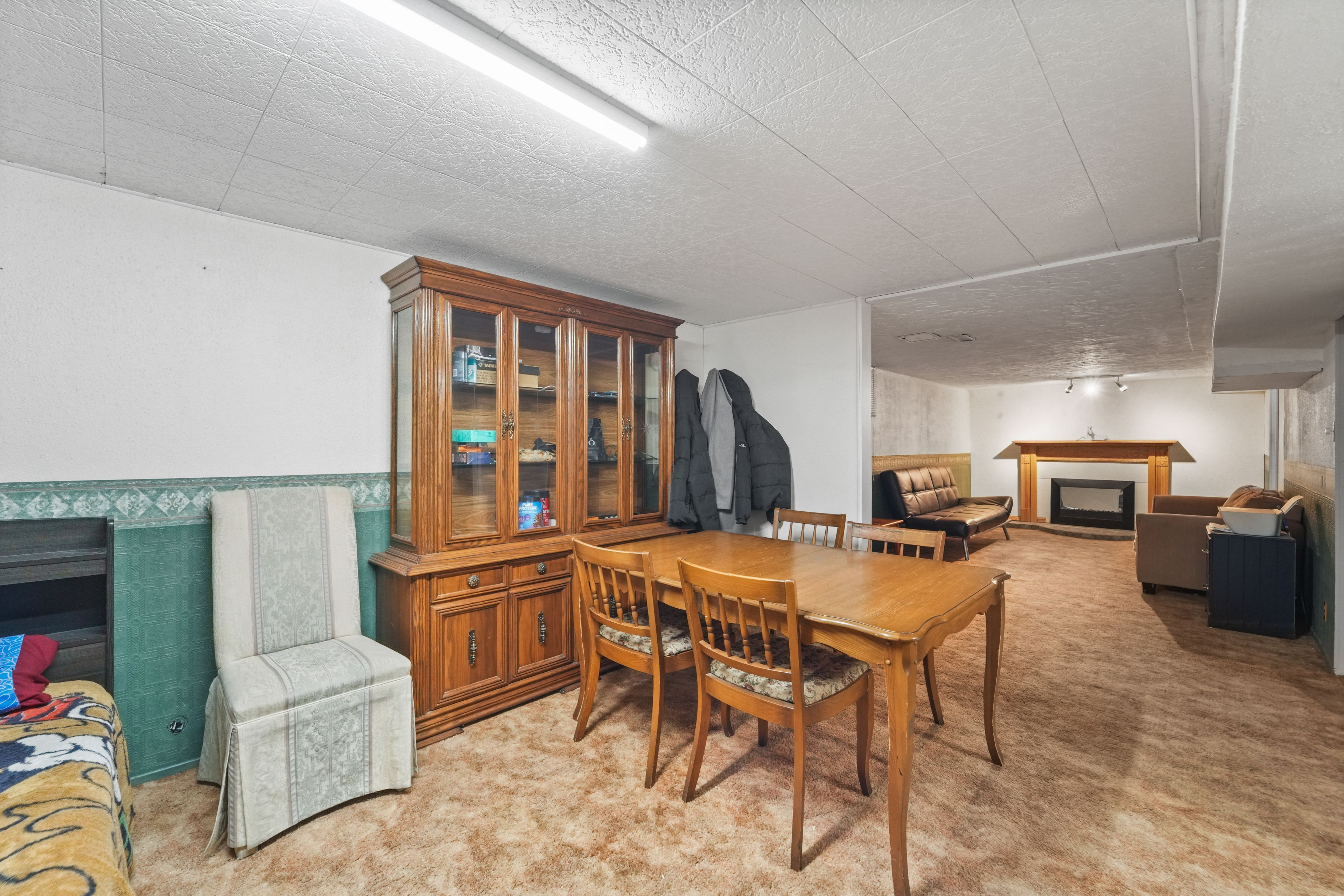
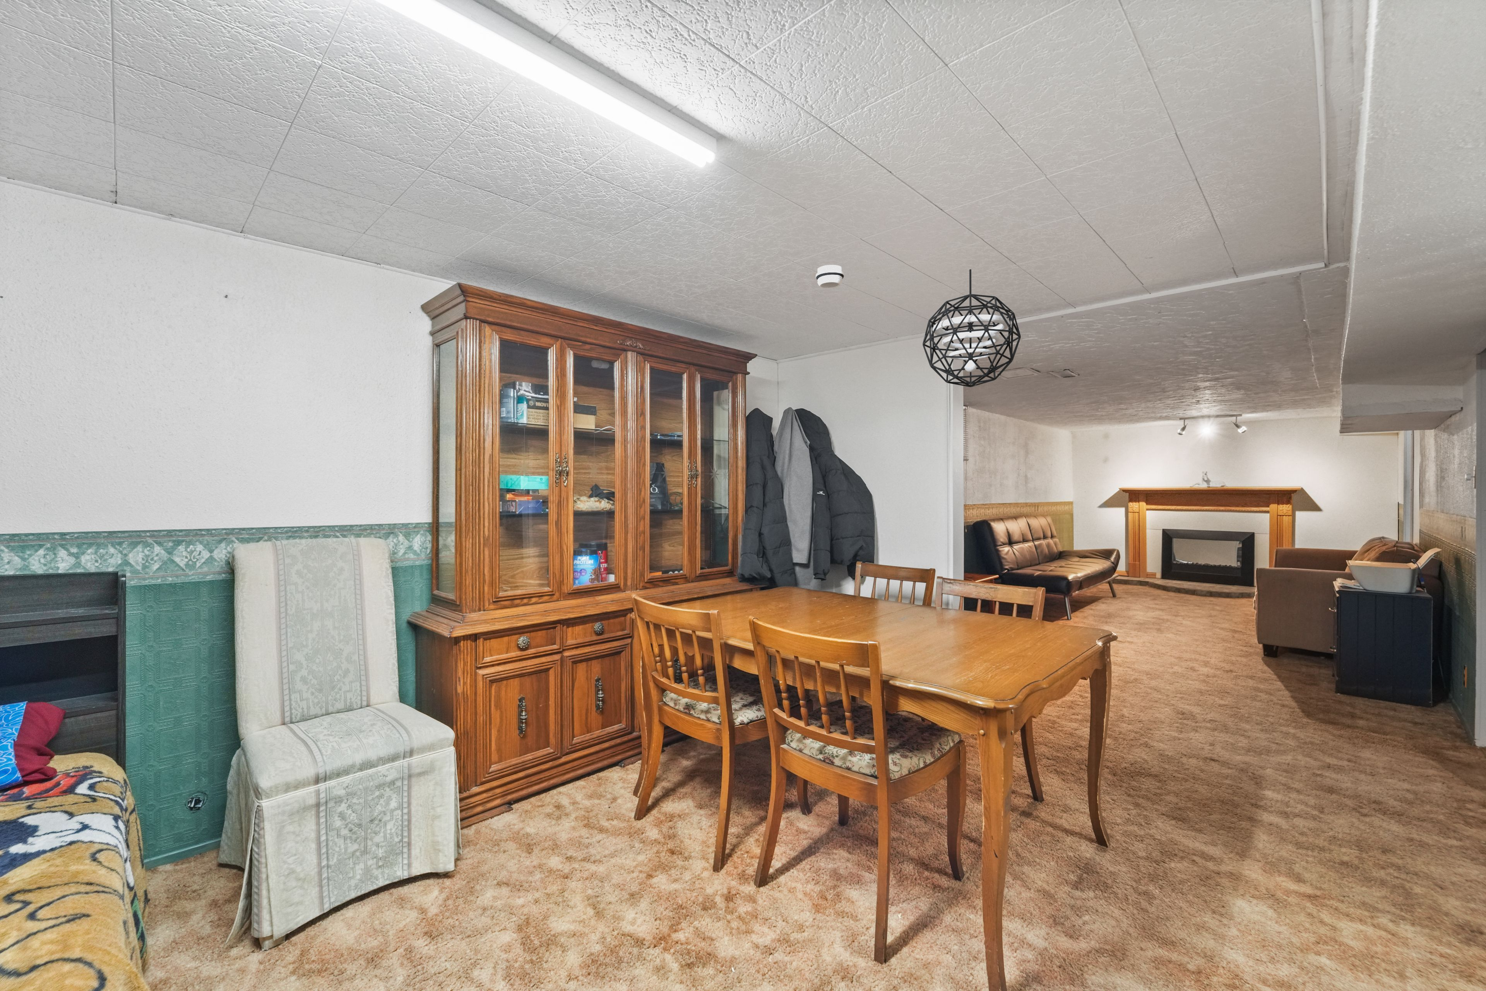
+ smoke detector [815,264,845,289]
+ pendant light [922,269,1022,387]
